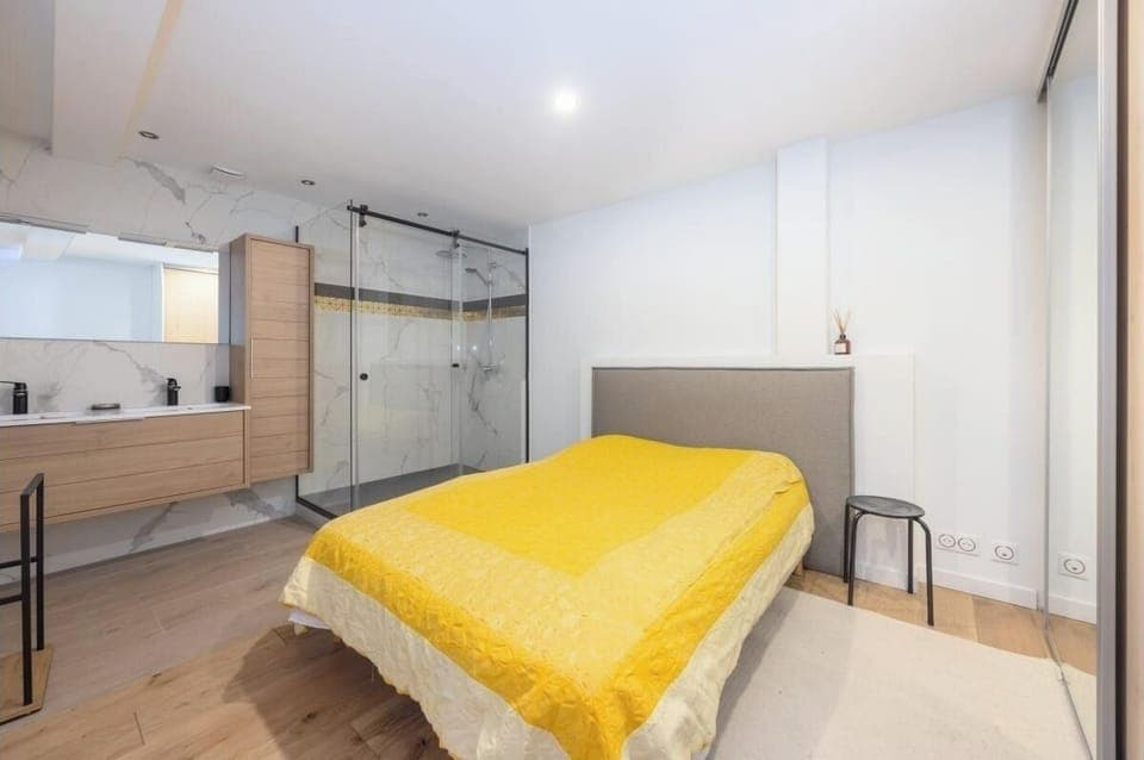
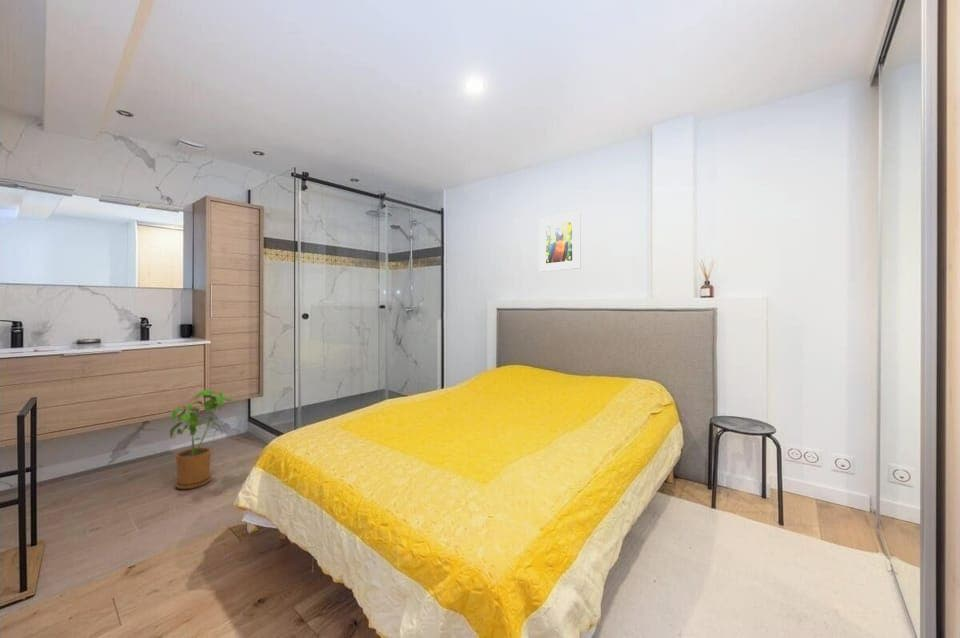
+ house plant [169,389,234,490]
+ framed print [538,210,582,273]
